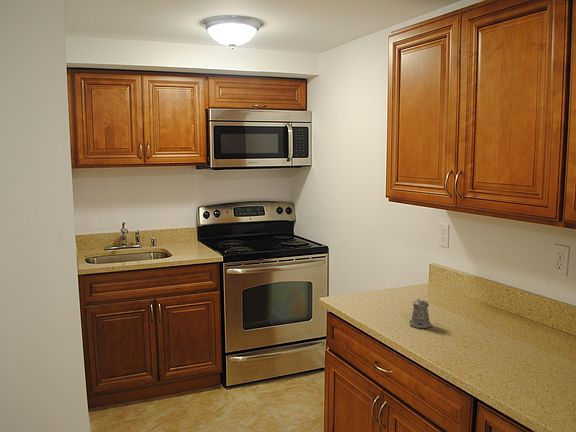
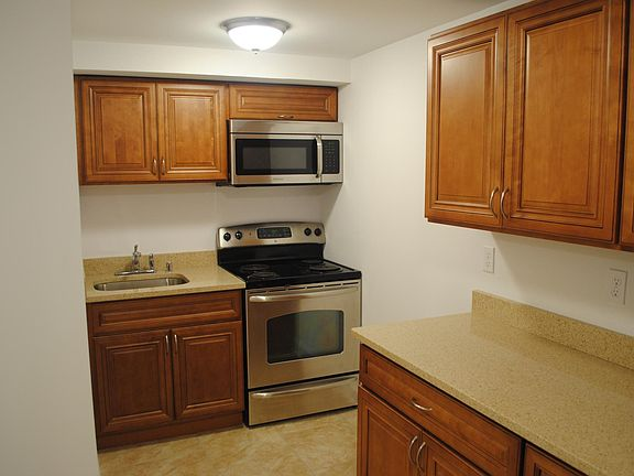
- pepper shaker [409,298,432,329]
